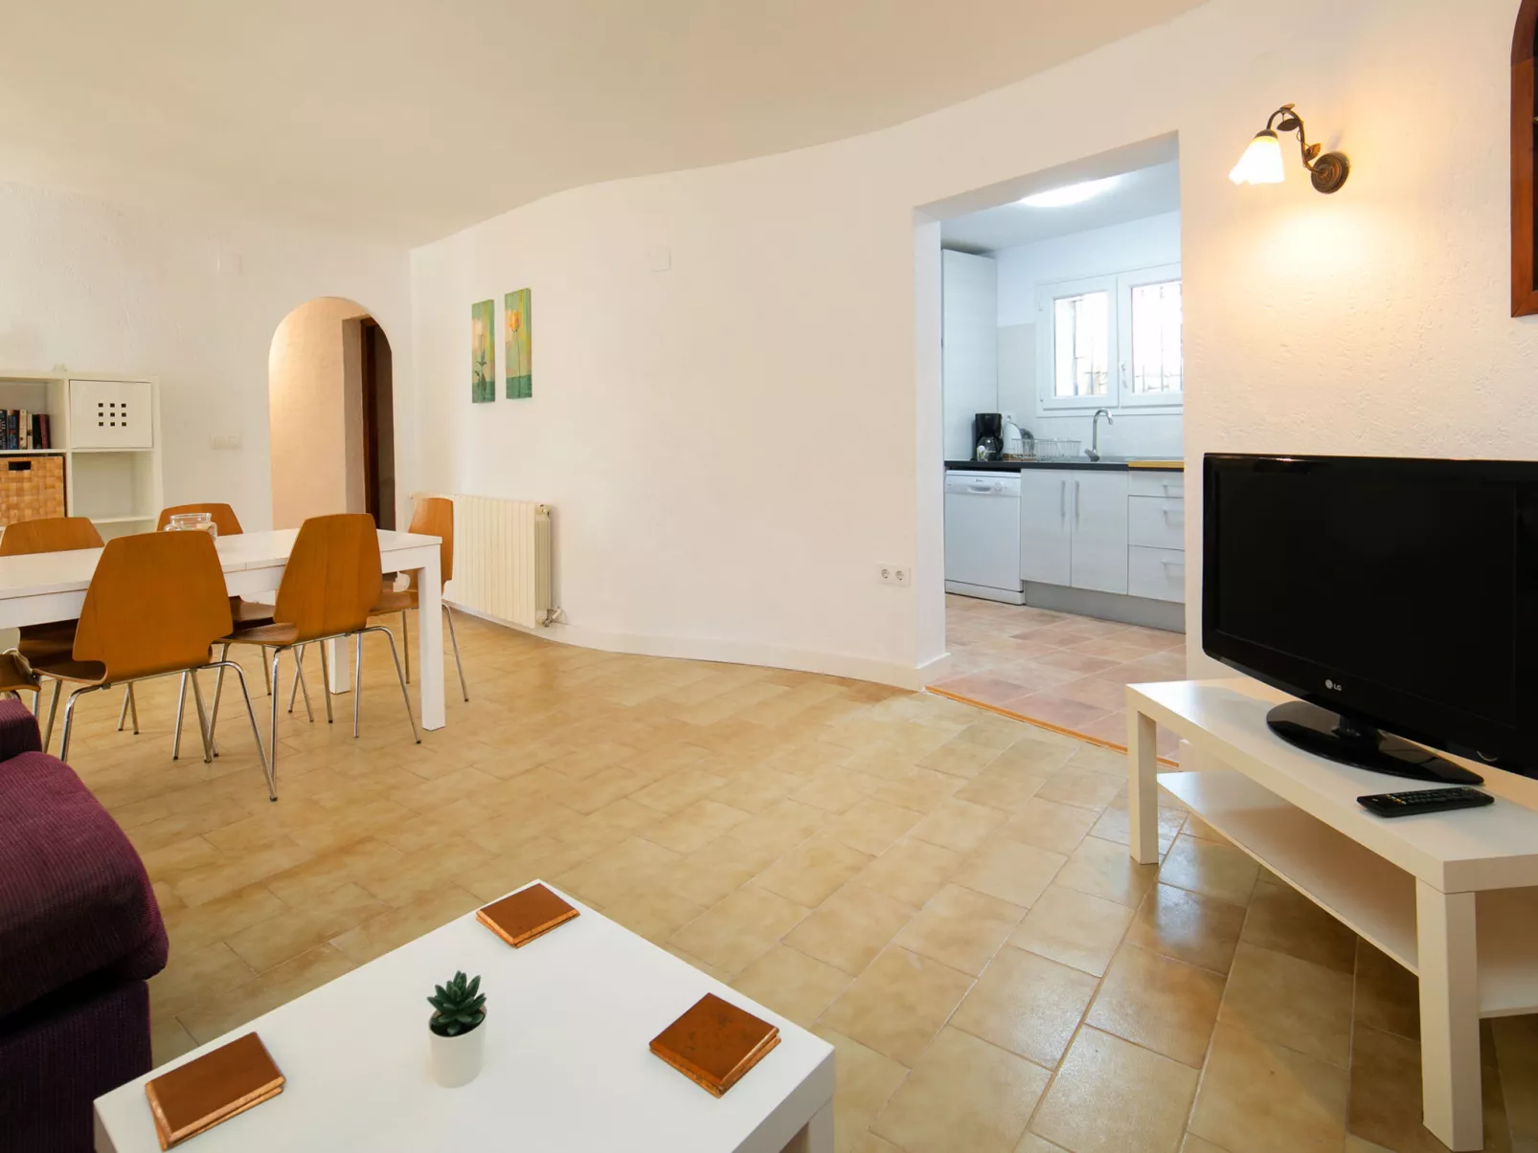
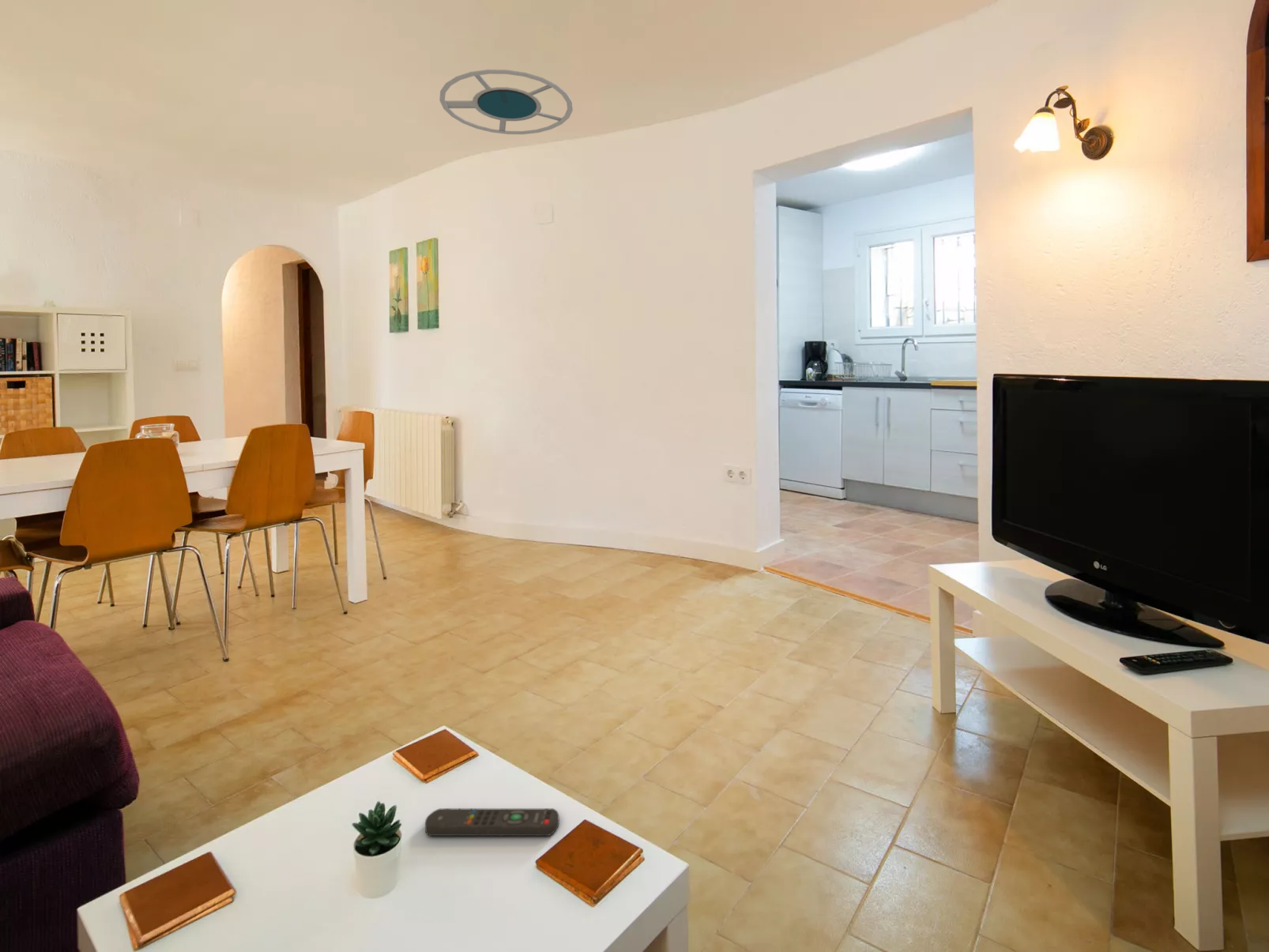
+ ceiling lamp [439,69,574,135]
+ remote control [424,808,560,837]
